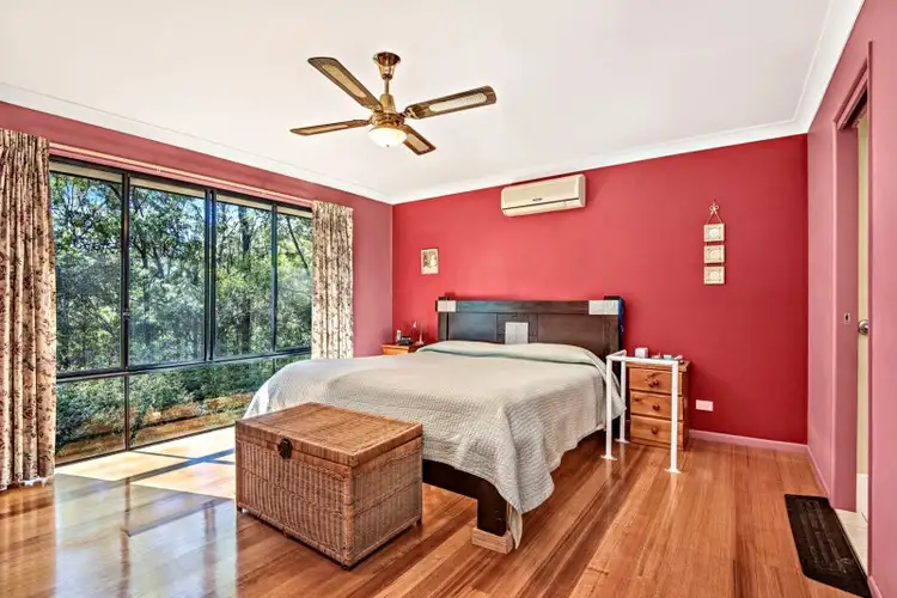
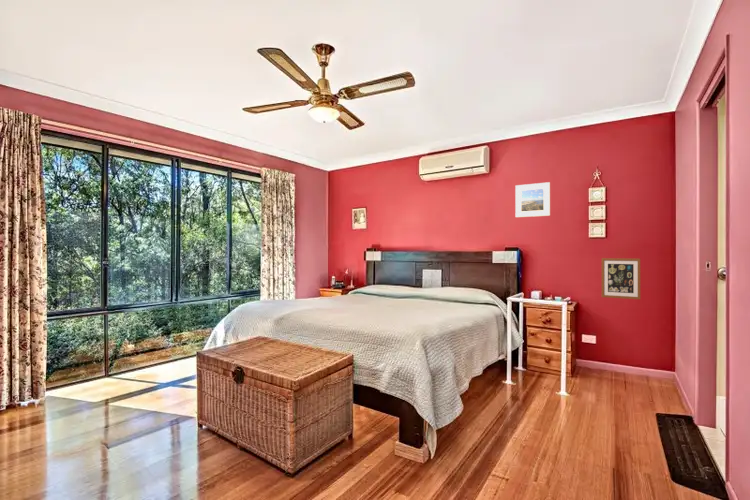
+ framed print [514,181,551,218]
+ wall art [601,257,641,300]
